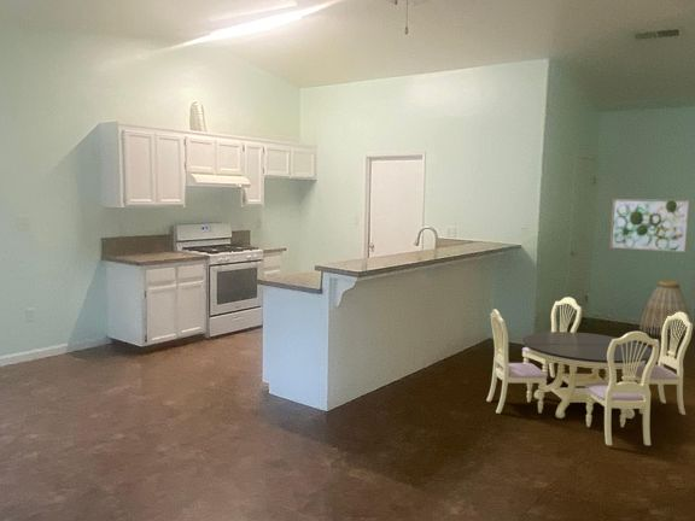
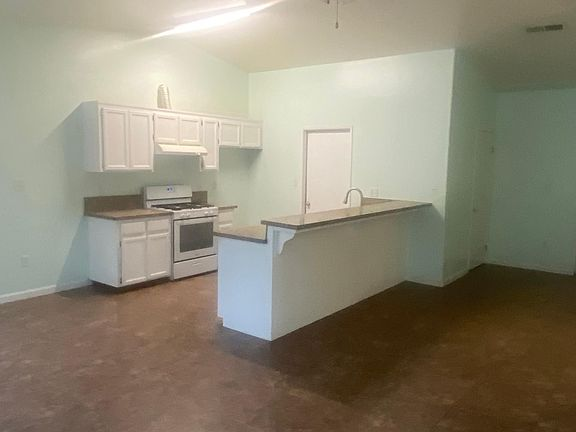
- wall art [609,198,691,253]
- basket [638,280,694,339]
- dining set [486,295,694,446]
